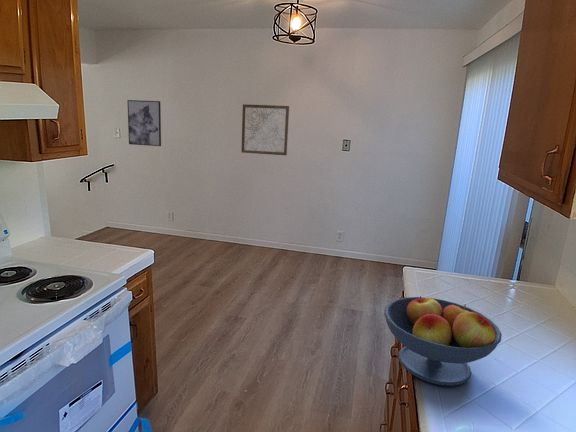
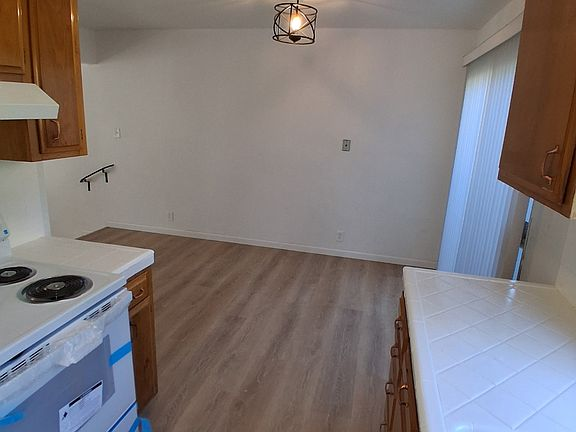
- fruit bowl [383,295,503,387]
- wall art [240,103,290,156]
- wall art [126,99,162,147]
